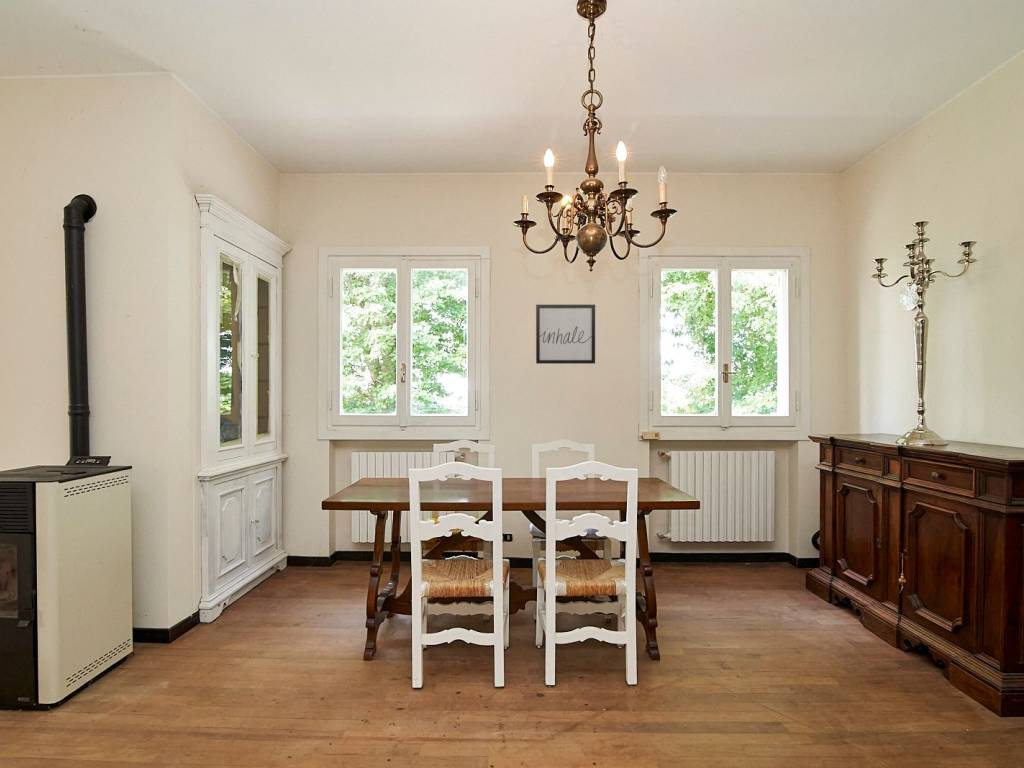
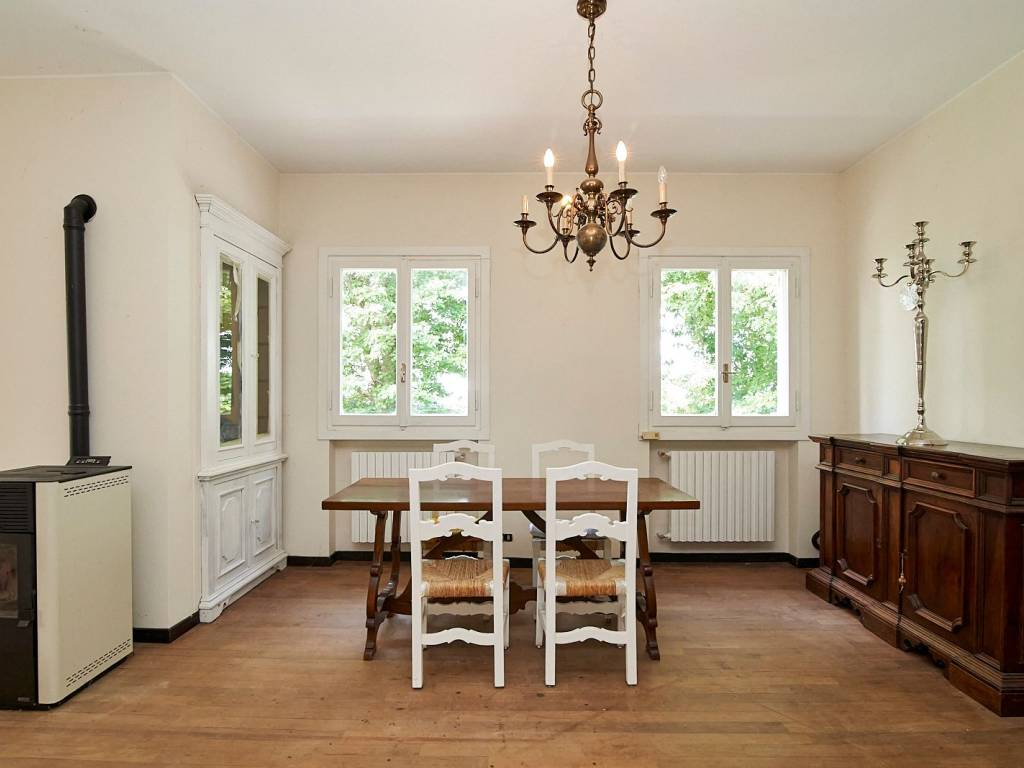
- wall art [535,304,596,365]
